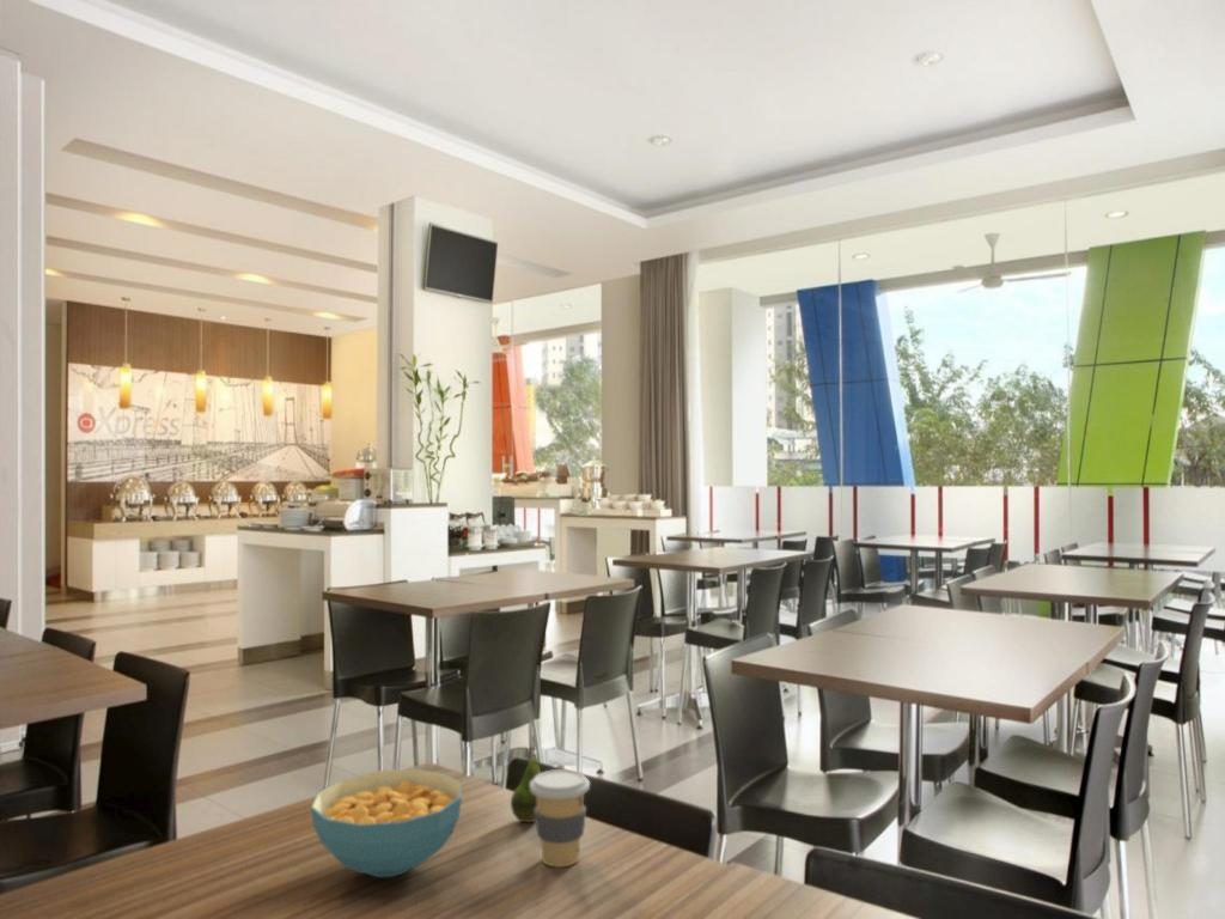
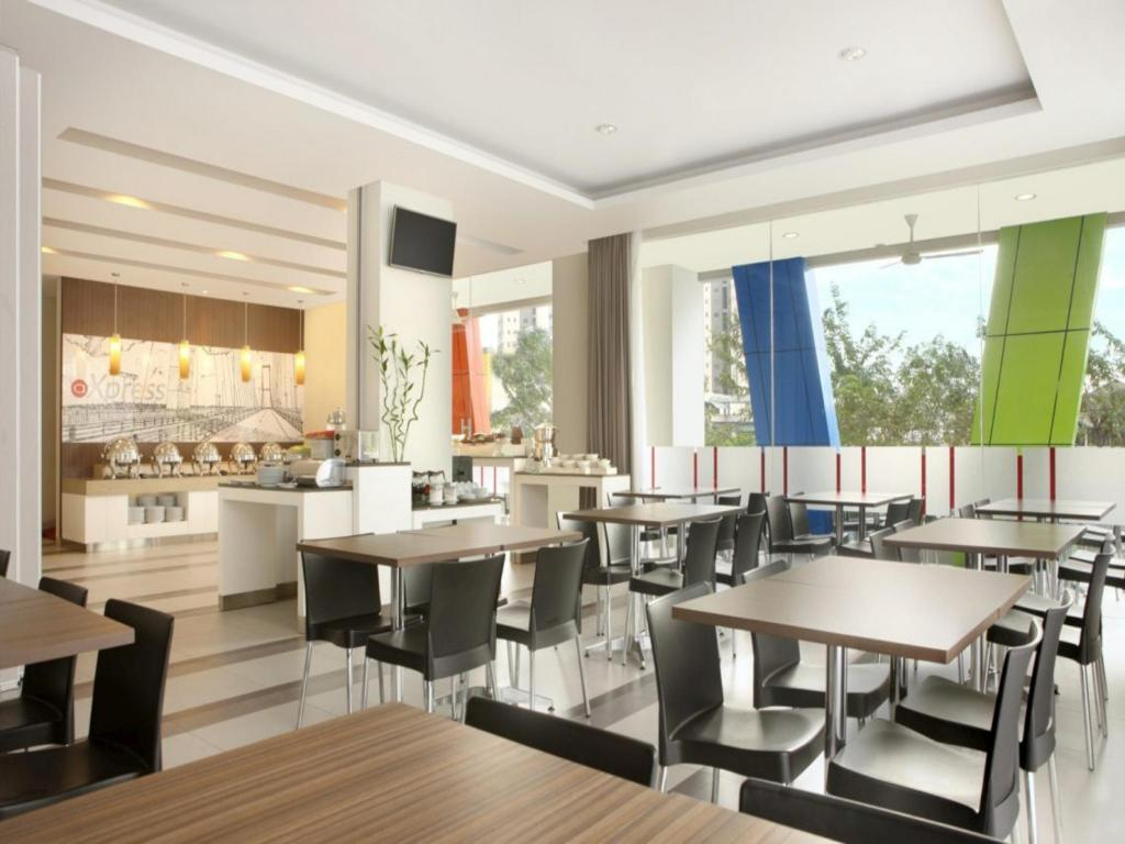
- coffee cup [530,768,591,869]
- cereal bowl [310,768,463,878]
- fruit [510,736,542,823]
